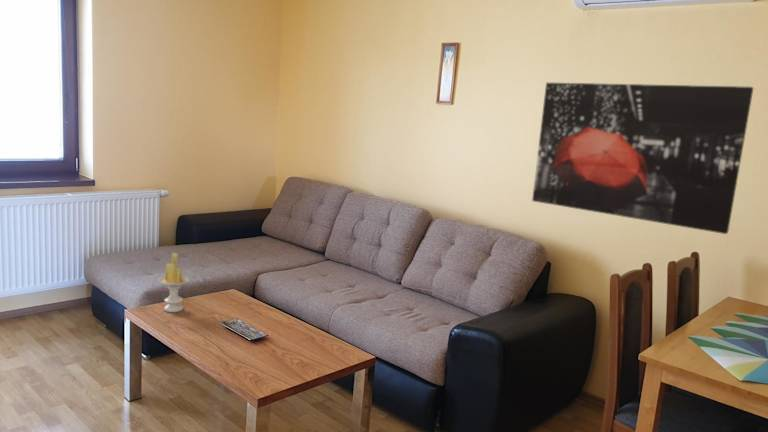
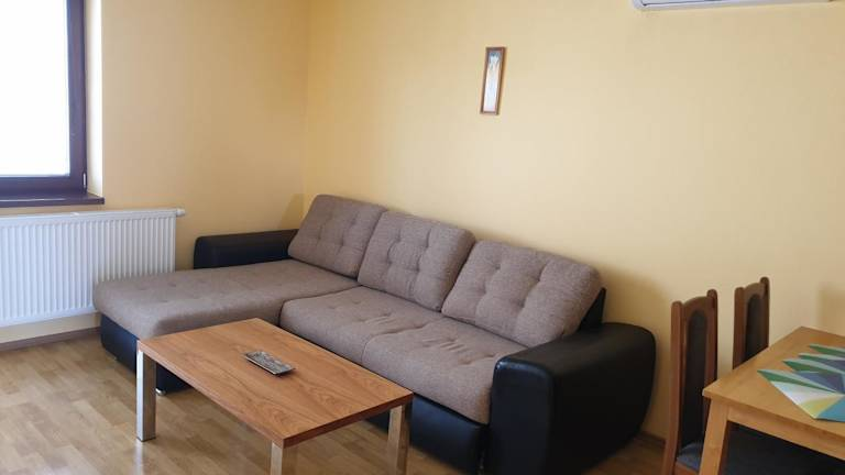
- wall art [531,82,754,235]
- candle [157,252,190,313]
